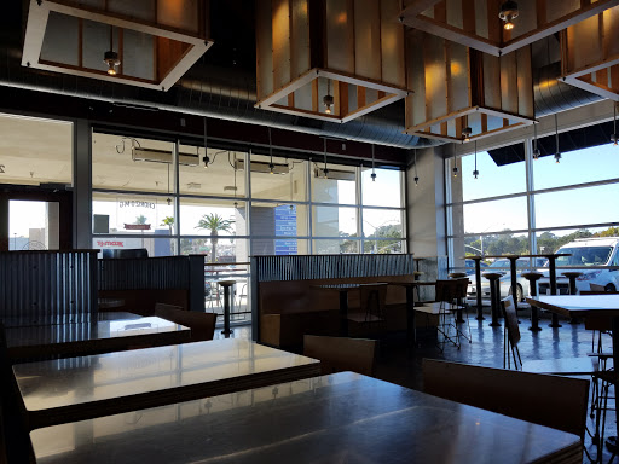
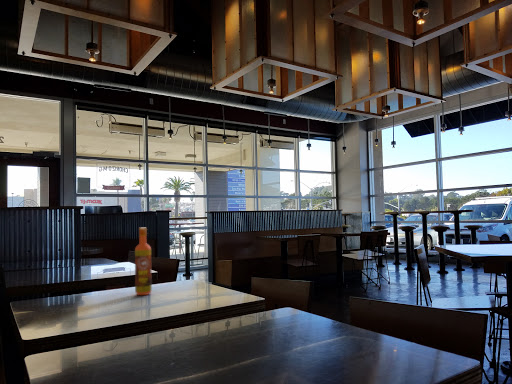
+ hot sauce [134,227,153,296]
